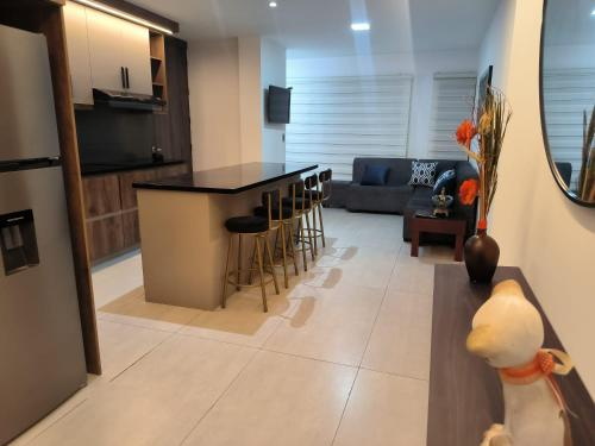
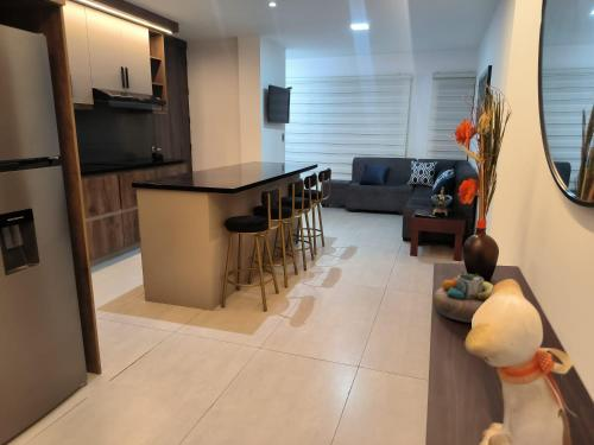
+ decorative bowl [432,271,494,324]
